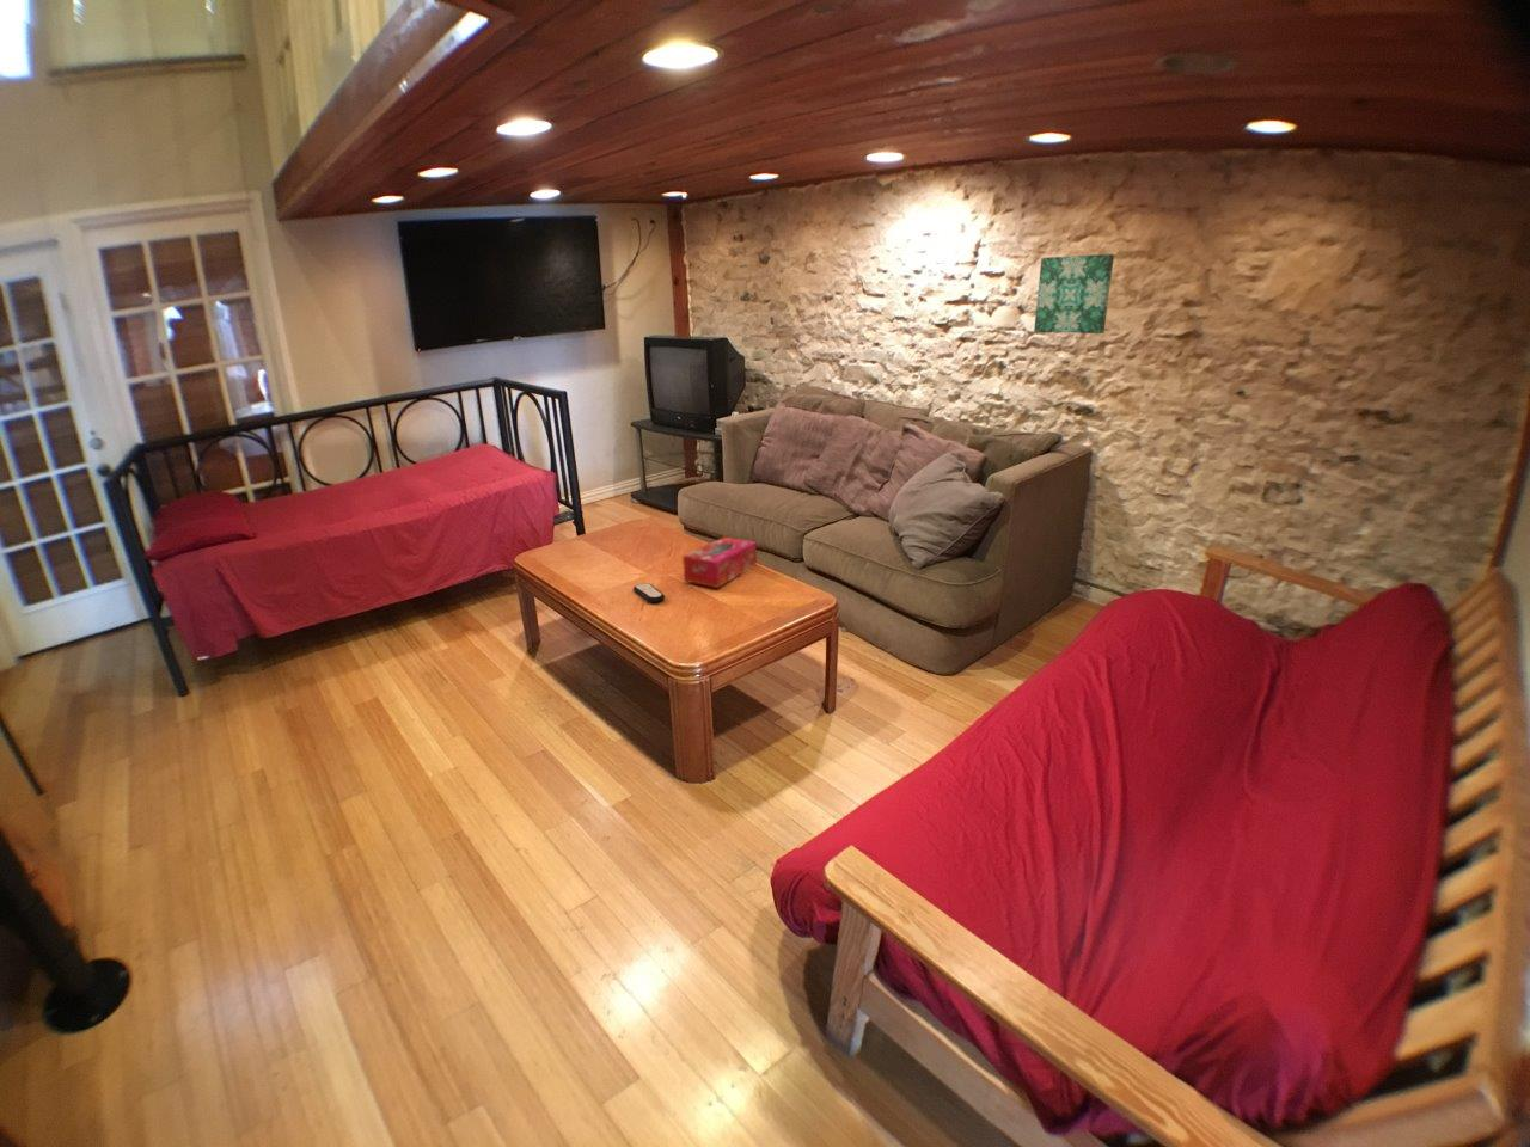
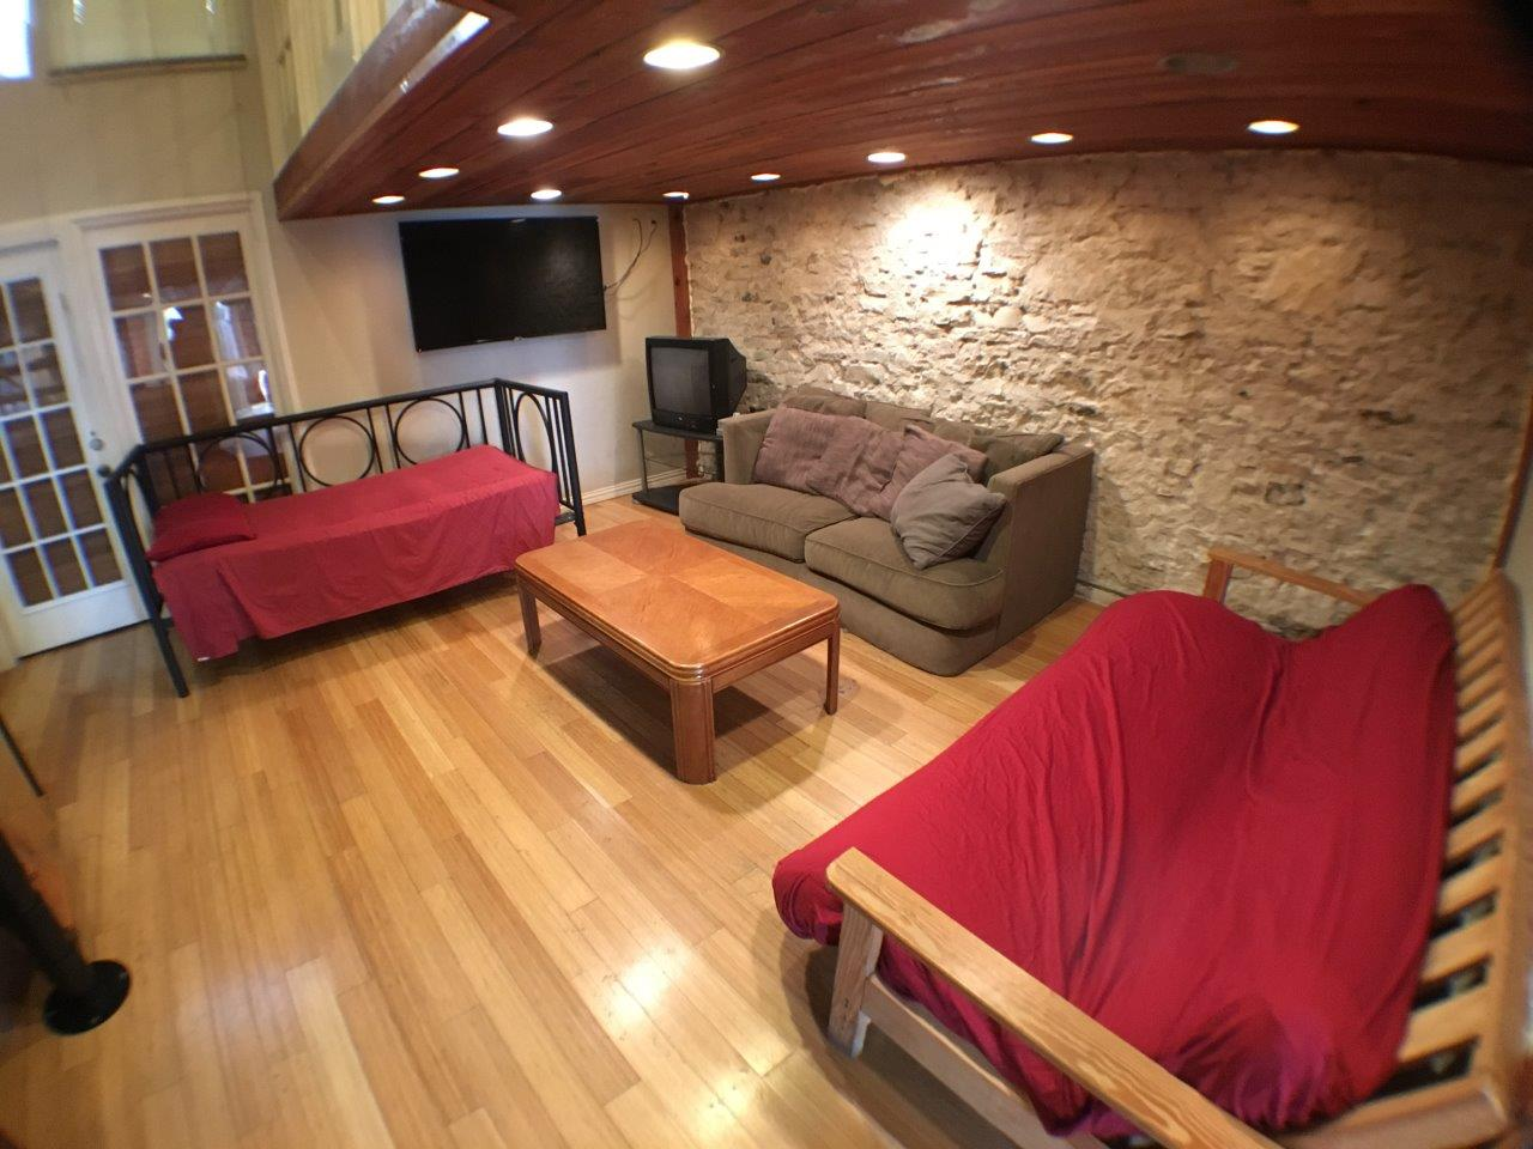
- wall art [1032,253,1116,335]
- tissue box [682,535,758,589]
- remote control [632,582,666,604]
